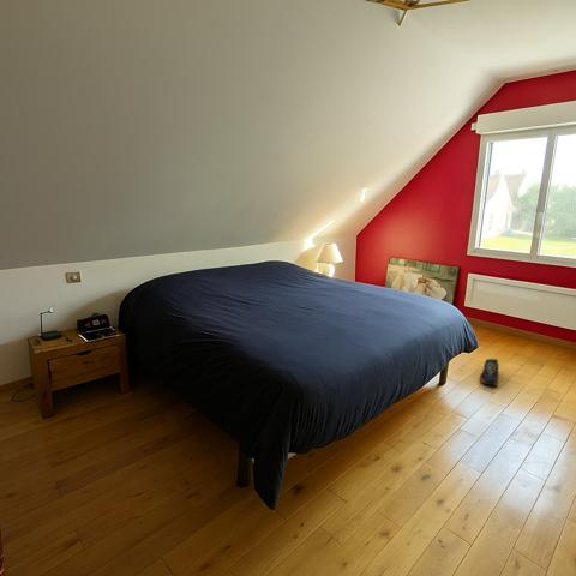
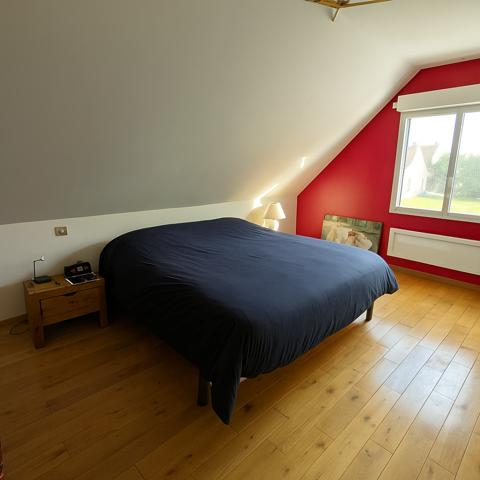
- shoe [479,358,500,388]
